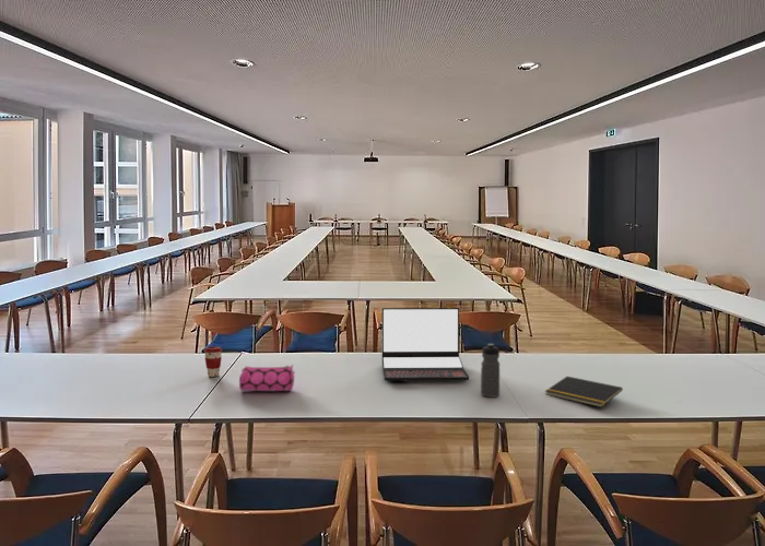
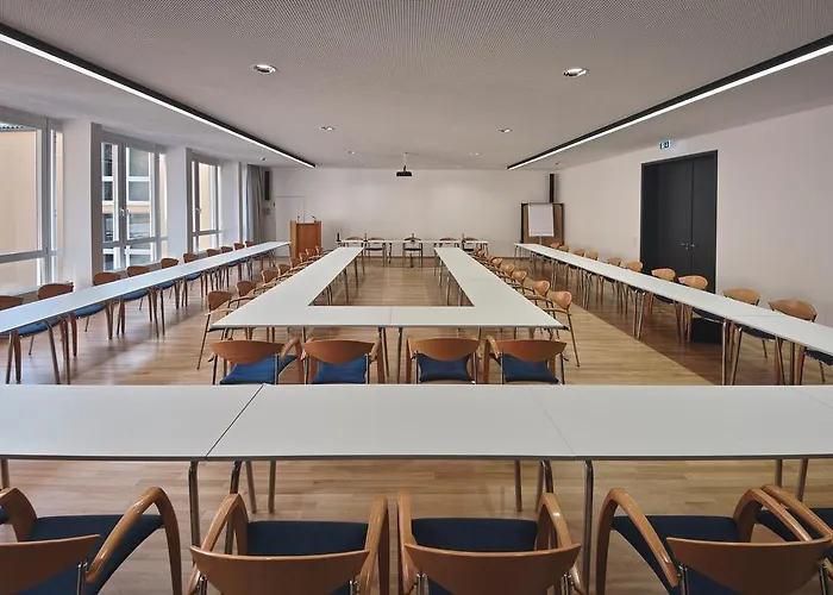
- laptop [381,307,470,382]
- water bottle [480,343,501,399]
- notepad [544,376,624,408]
- coffee cup [203,346,223,378]
- pencil case [238,364,296,392]
